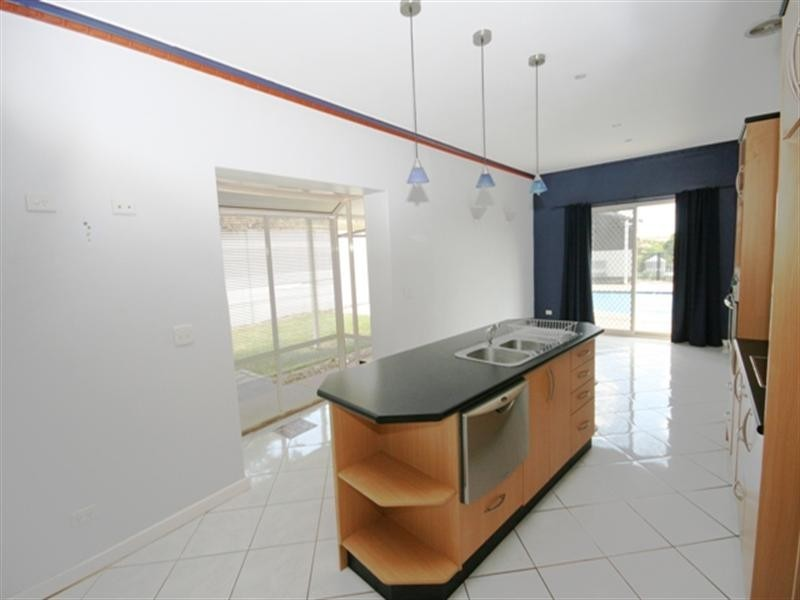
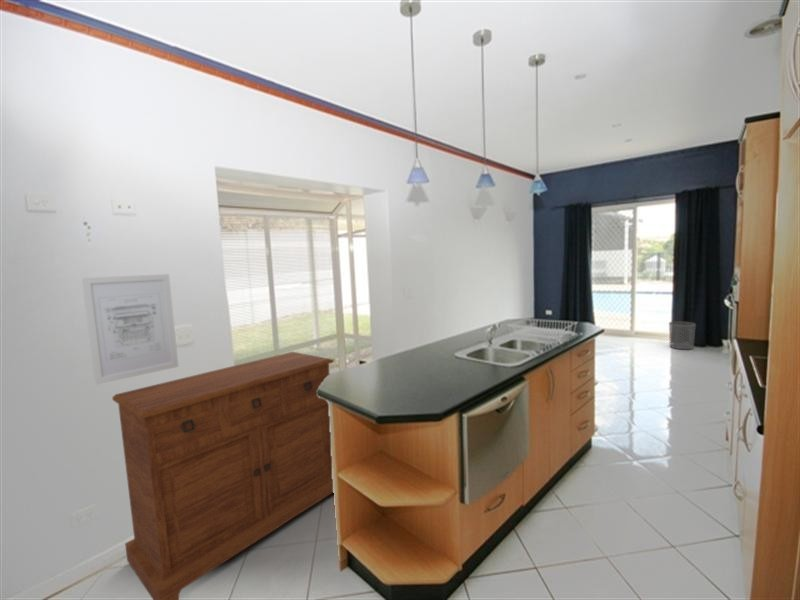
+ sideboard [111,351,335,600]
+ wall art [81,273,179,386]
+ waste bin [668,320,697,350]
